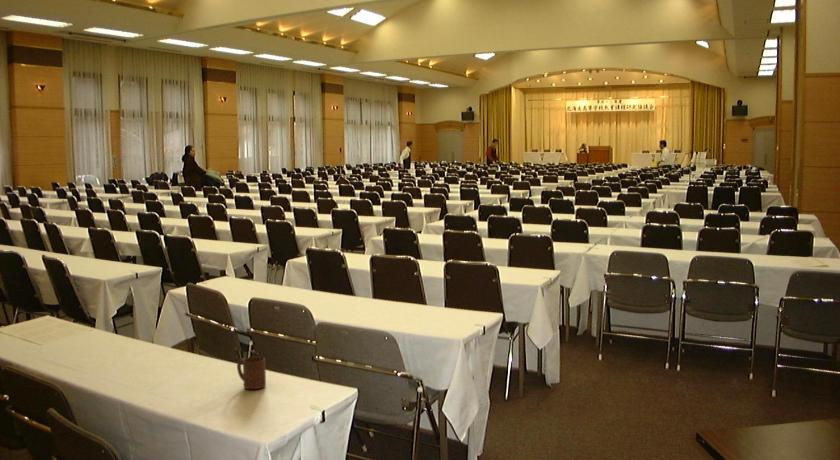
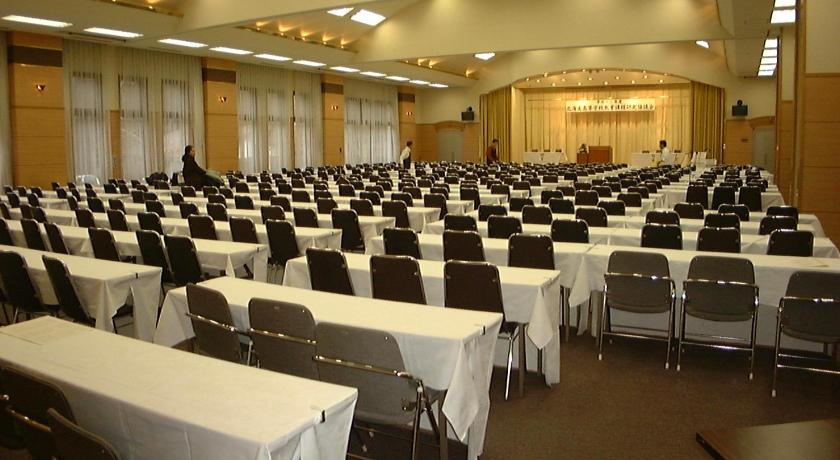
- cup [236,355,267,390]
